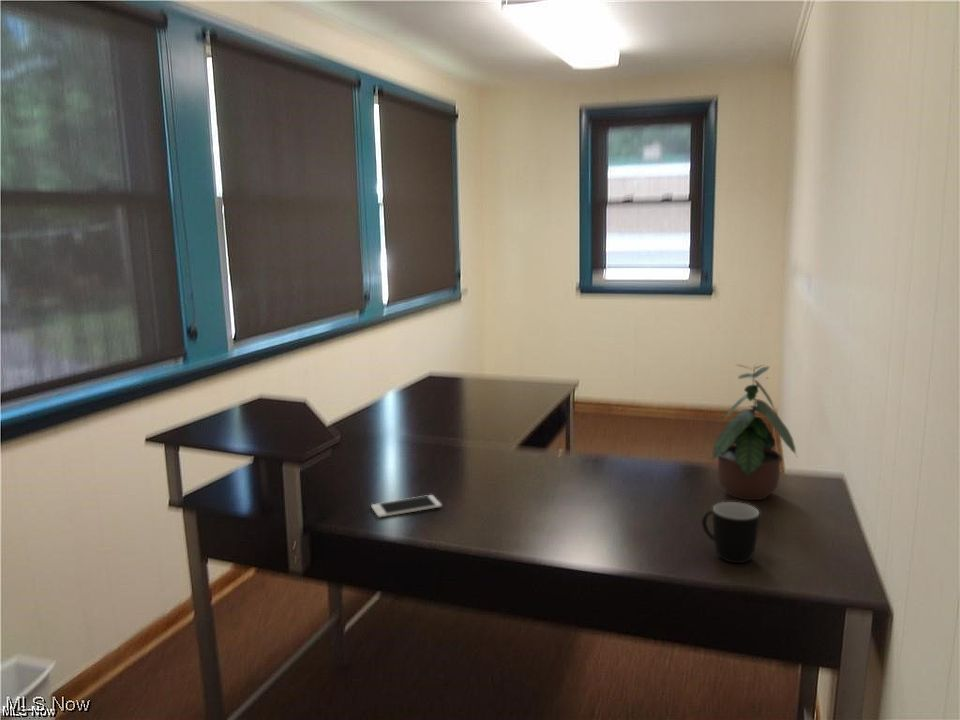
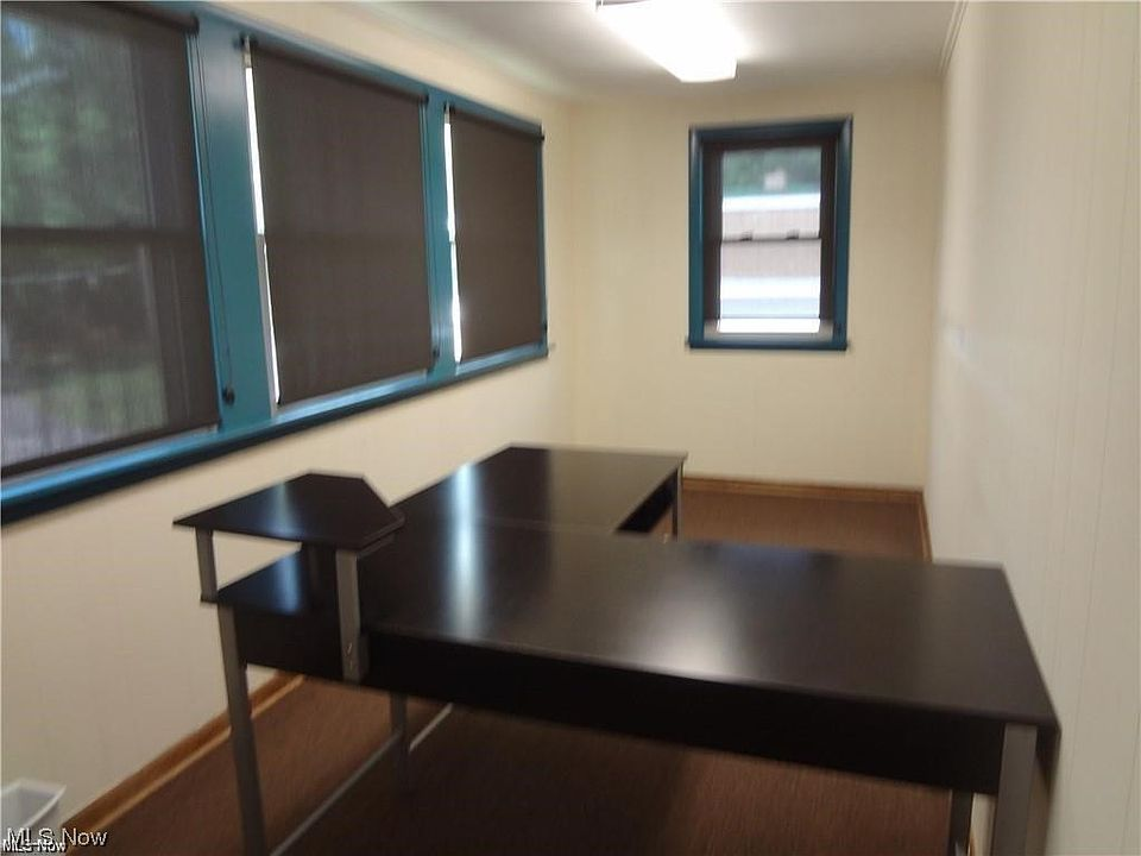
- cell phone [370,494,443,519]
- potted plant [710,358,798,501]
- mug [701,501,760,564]
